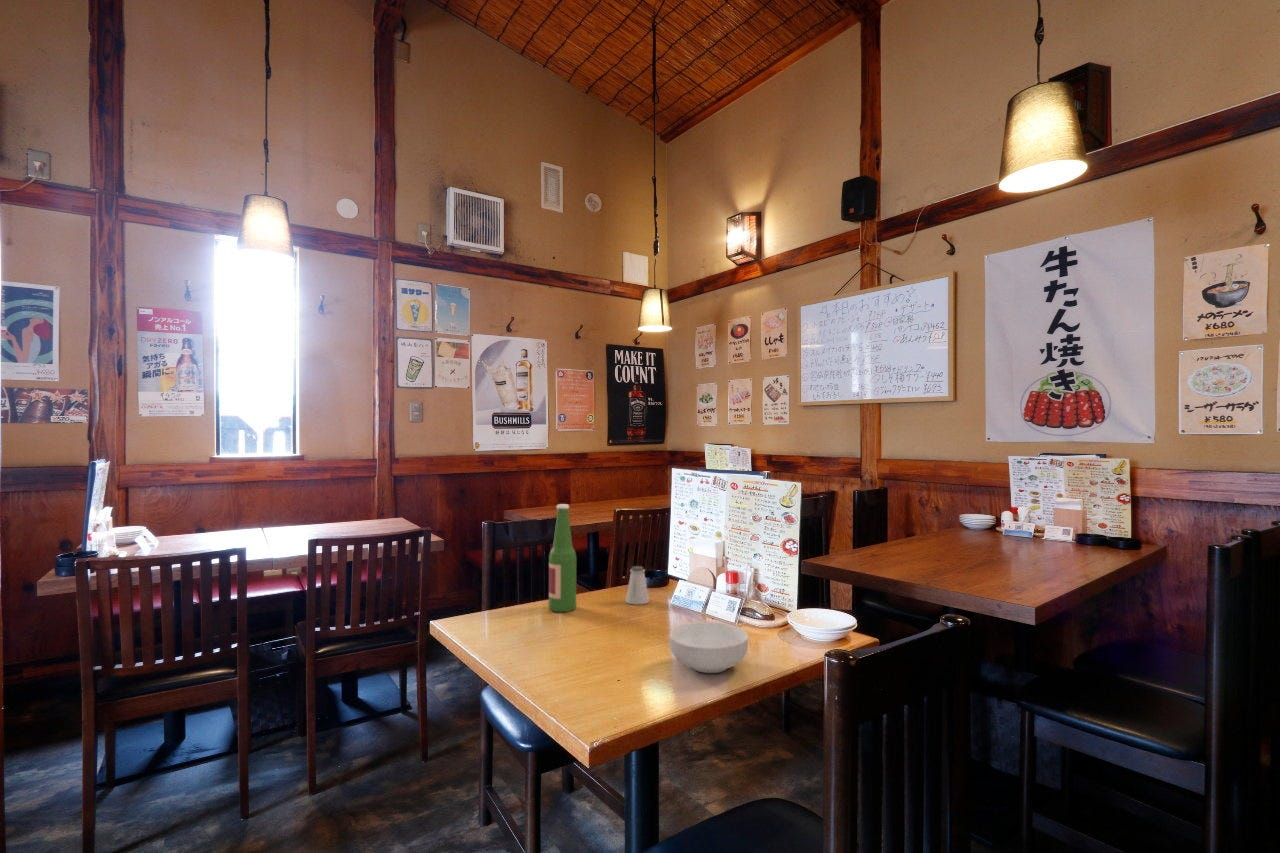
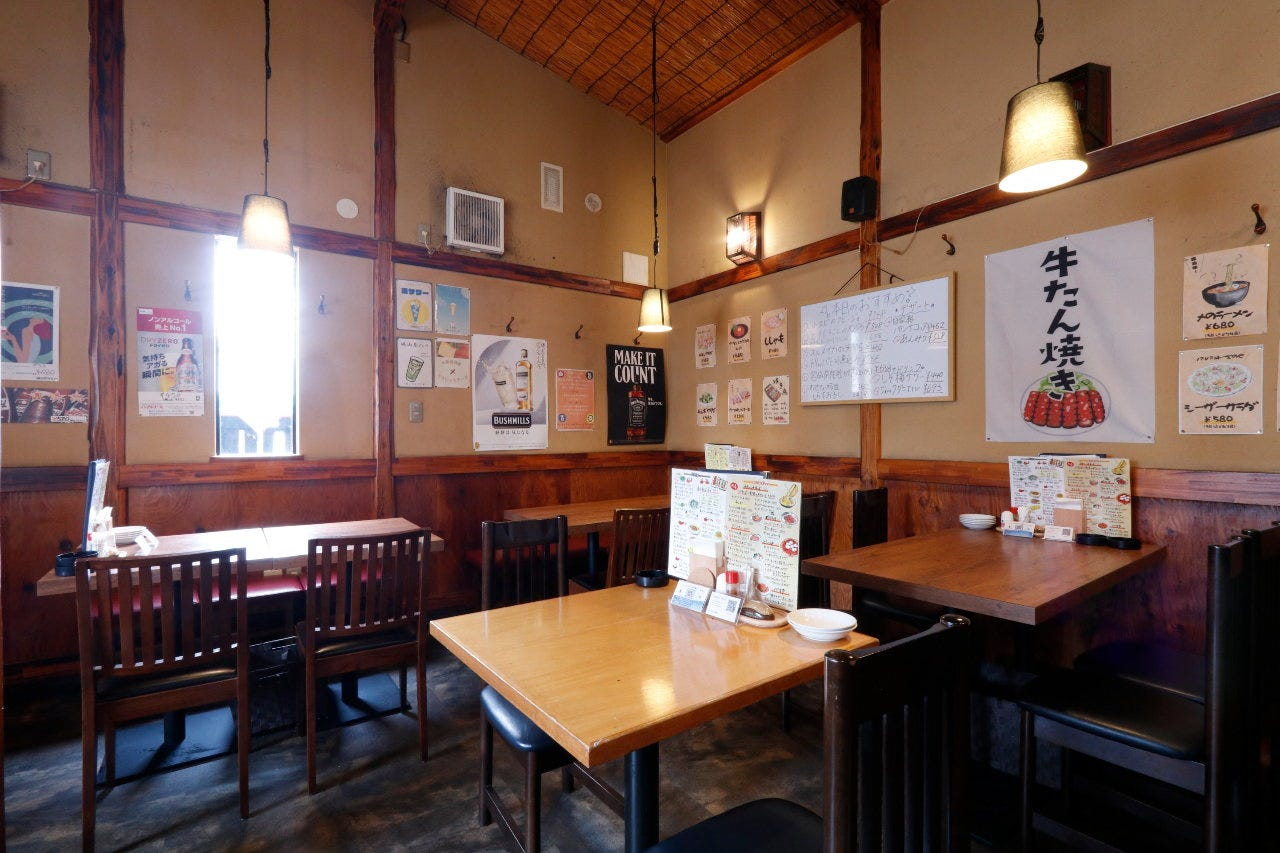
- saltshaker [625,565,650,605]
- cereal bowl [668,620,749,674]
- beer bottle [548,503,578,613]
